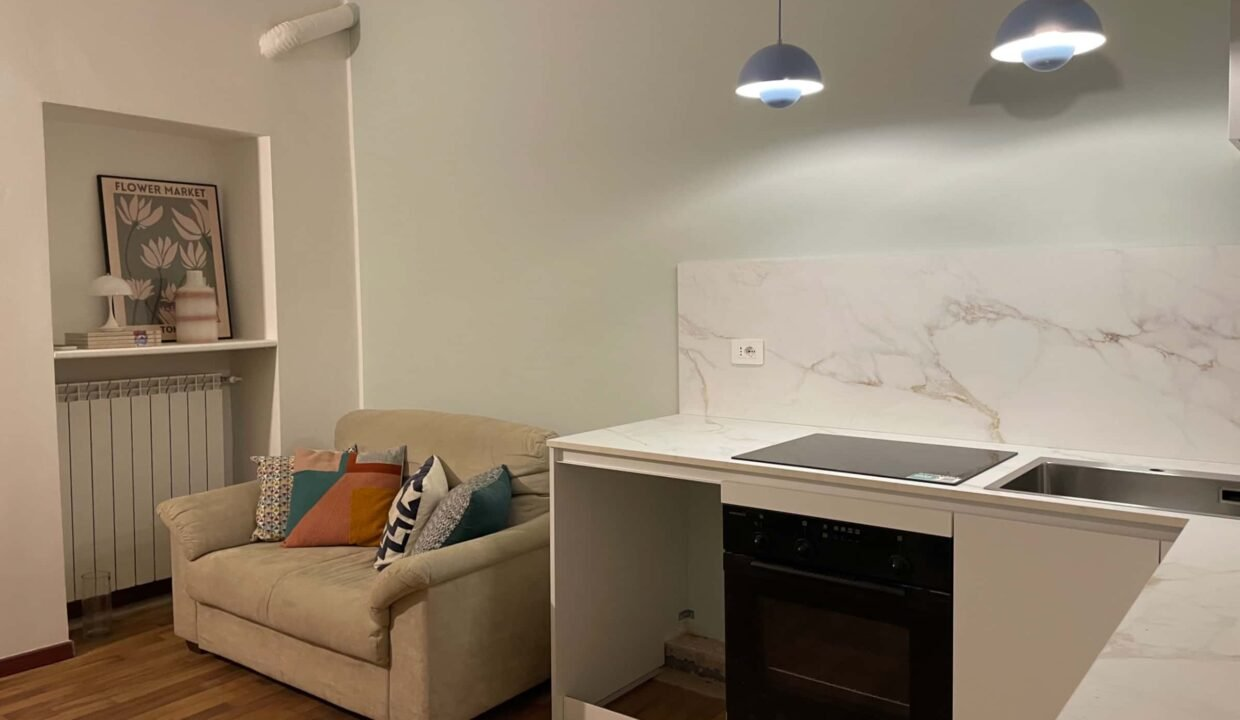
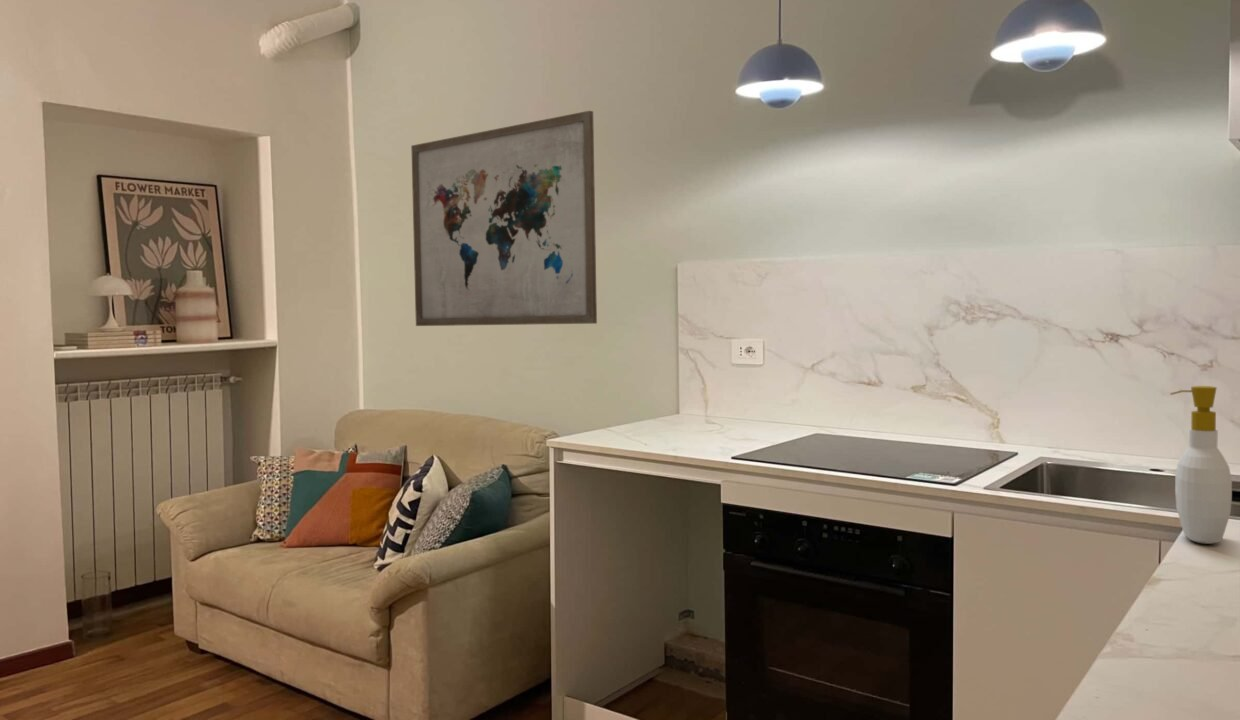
+ wall art [410,110,598,327]
+ soap bottle [1169,385,1233,545]
